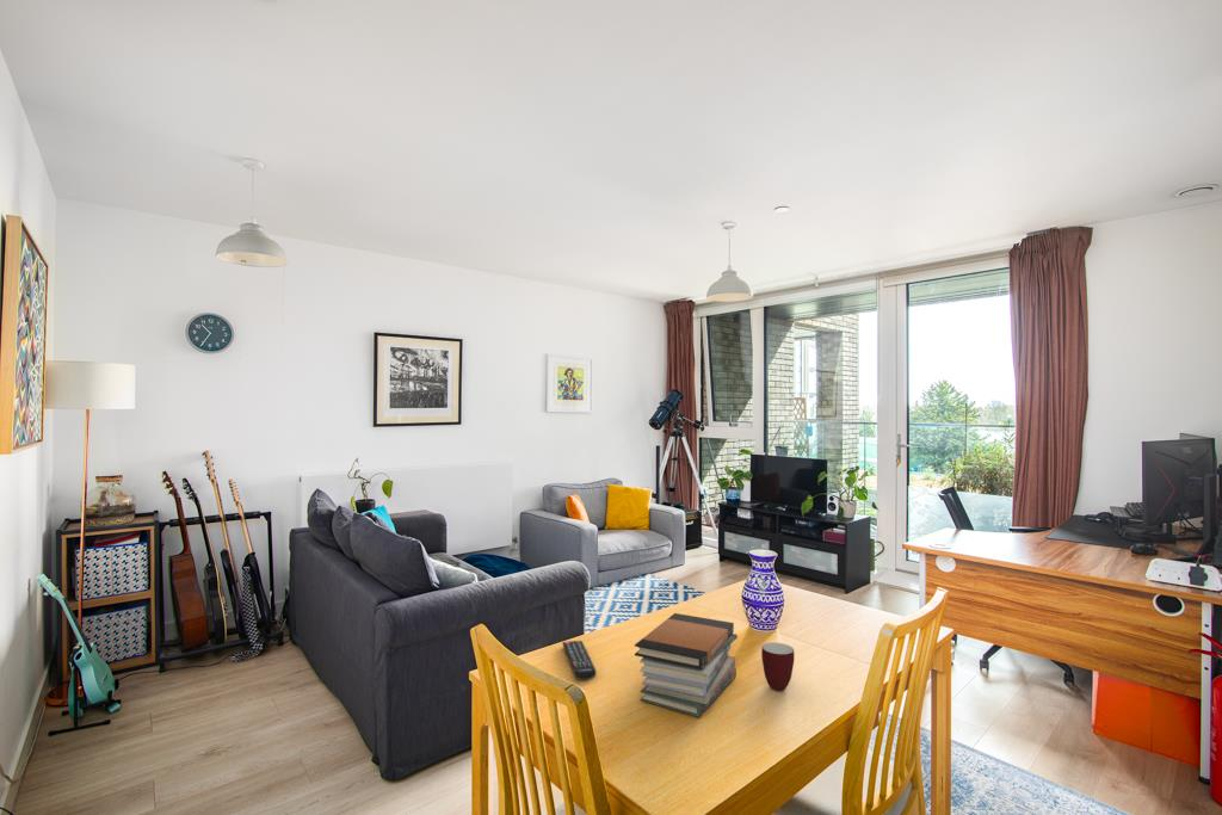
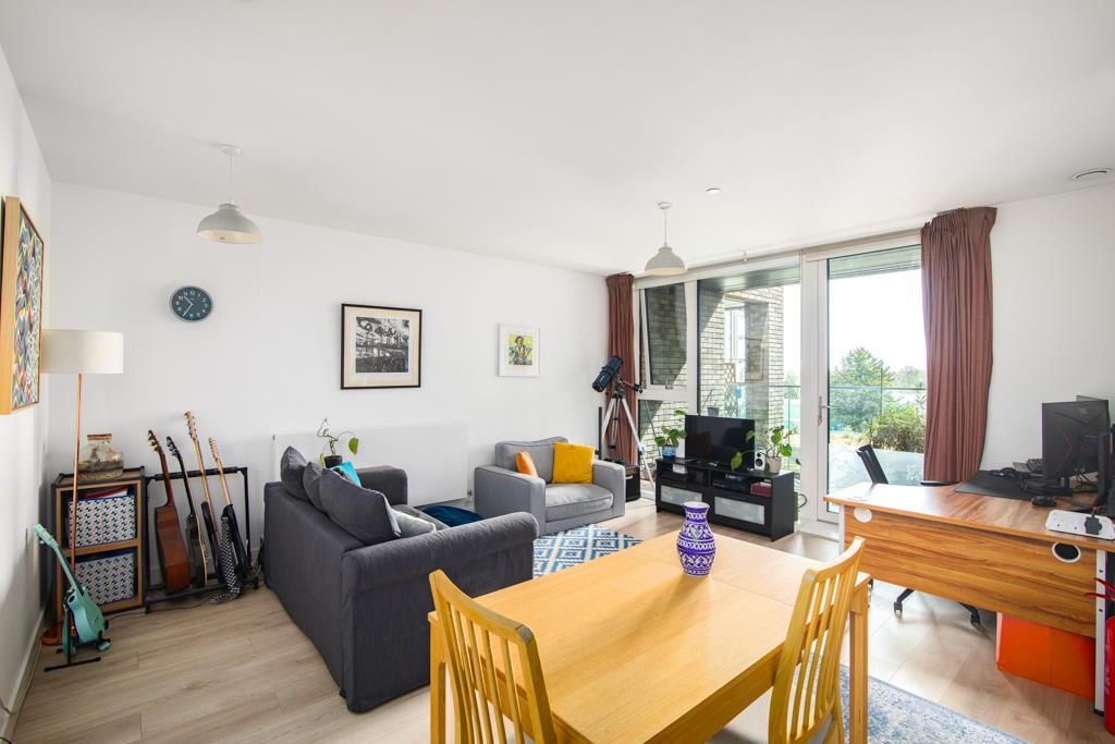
- mug [760,642,795,692]
- book stack [634,612,739,718]
- remote control [561,640,598,681]
